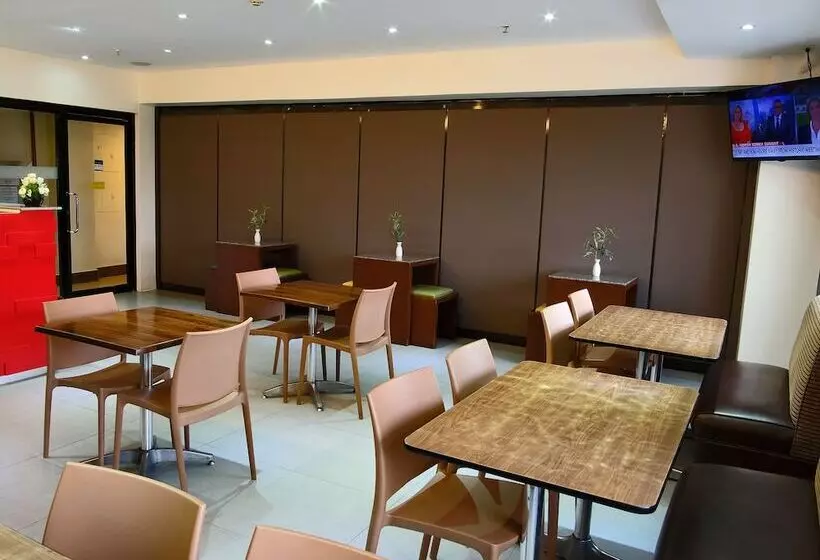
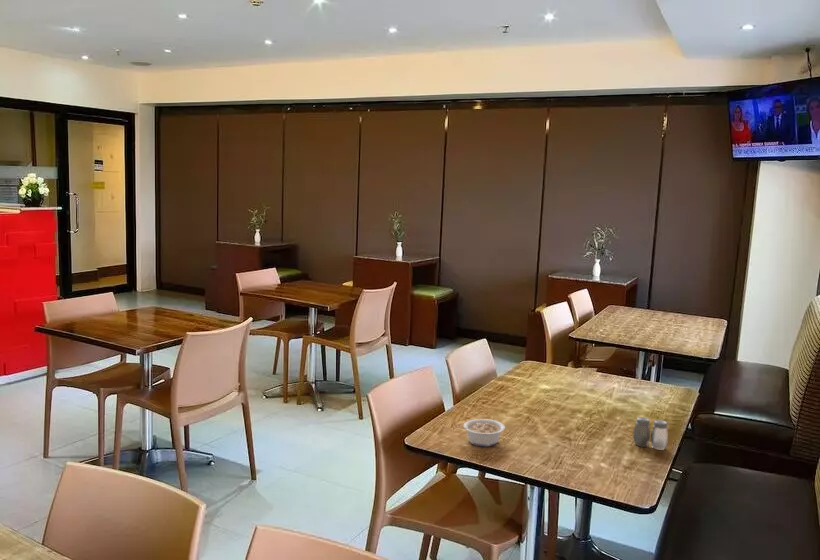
+ salt and pepper shaker [632,416,669,451]
+ legume [456,418,506,447]
